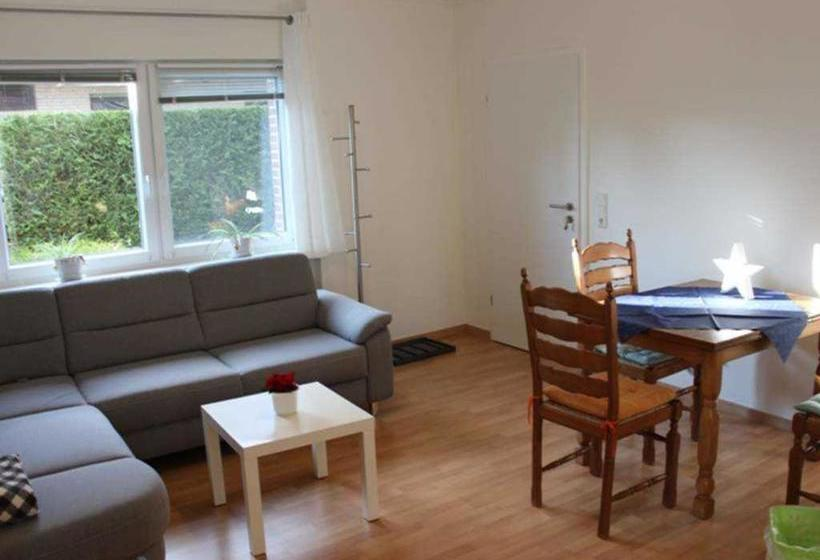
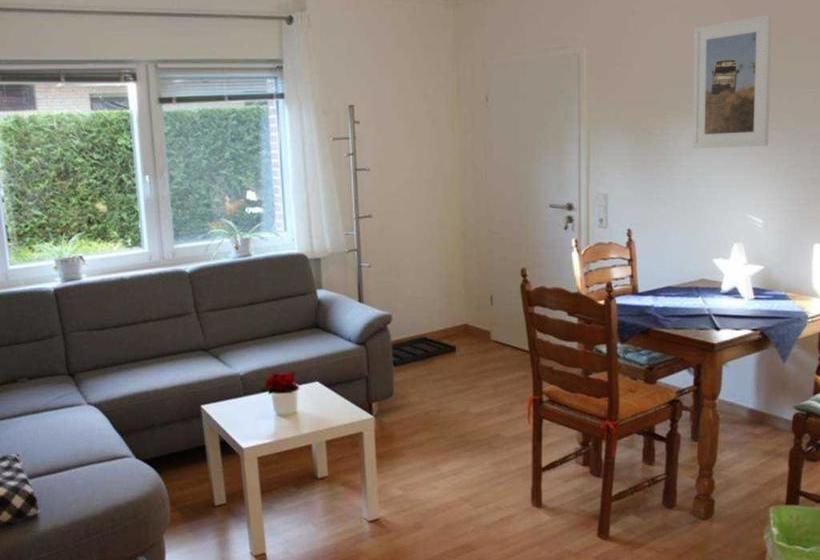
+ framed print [692,14,773,149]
